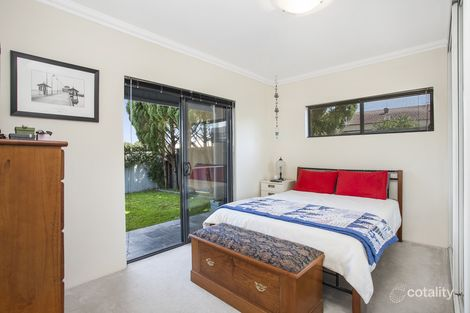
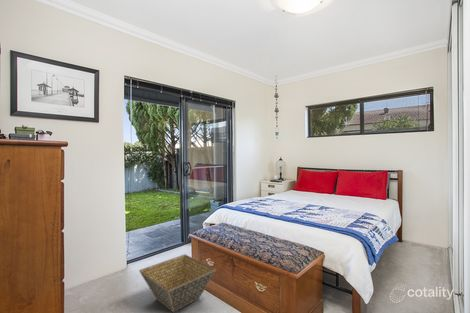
+ basket [138,253,217,313]
